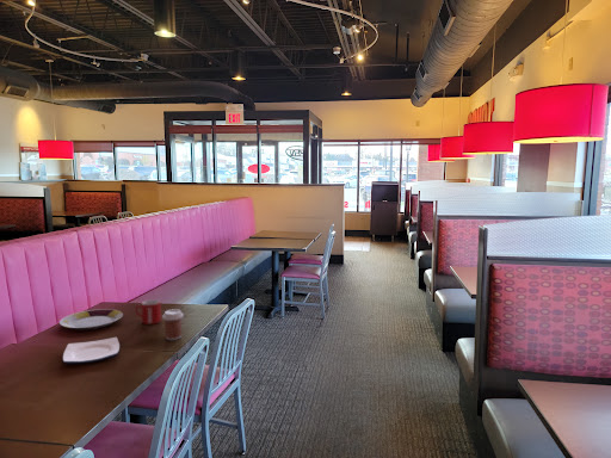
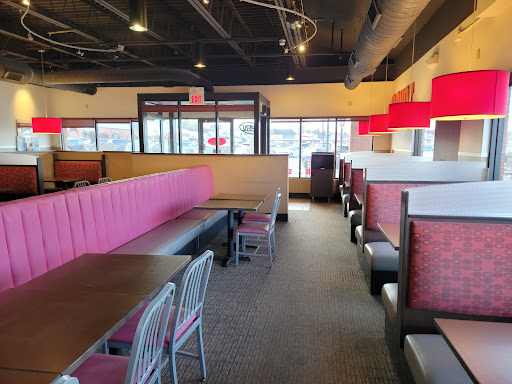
- plate [62,336,121,365]
- mug [135,298,162,326]
- coffee cup [161,308,185,341]
- plate [58,308,124,330]
